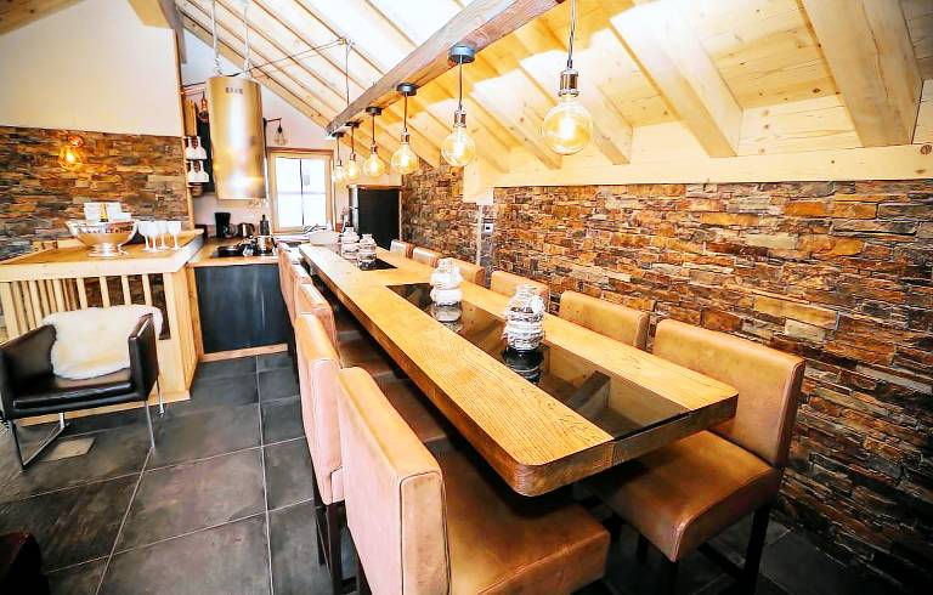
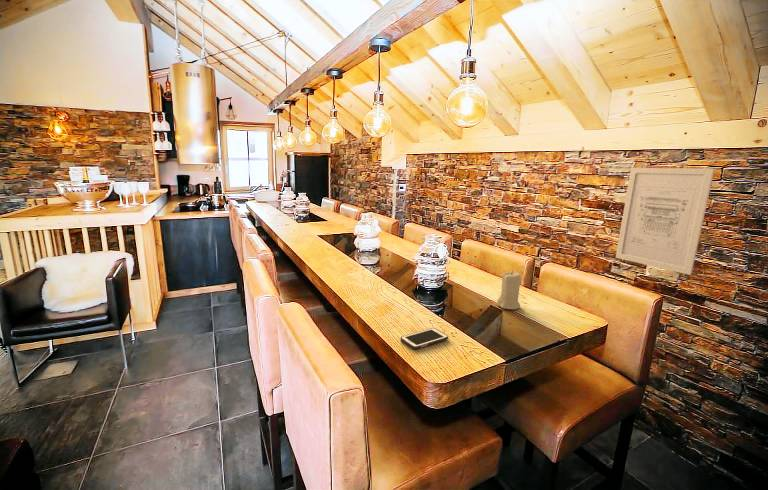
+ cell phone [400,327,449,350]
+ candle [496,270,522,310]
+ wall art [615,167,716,276]
